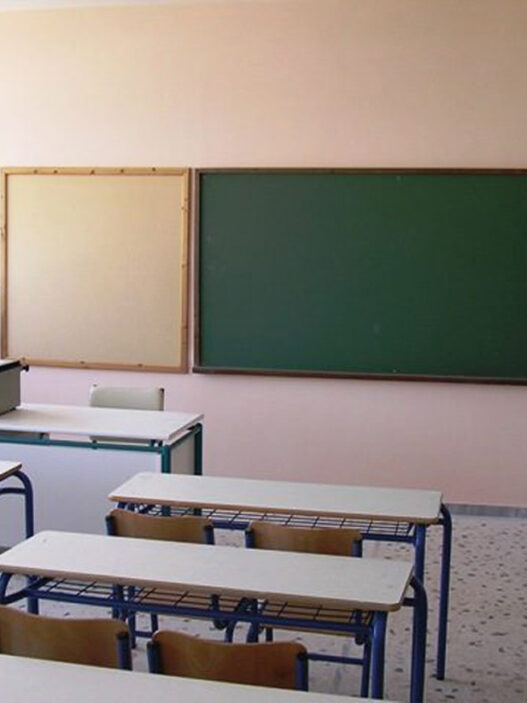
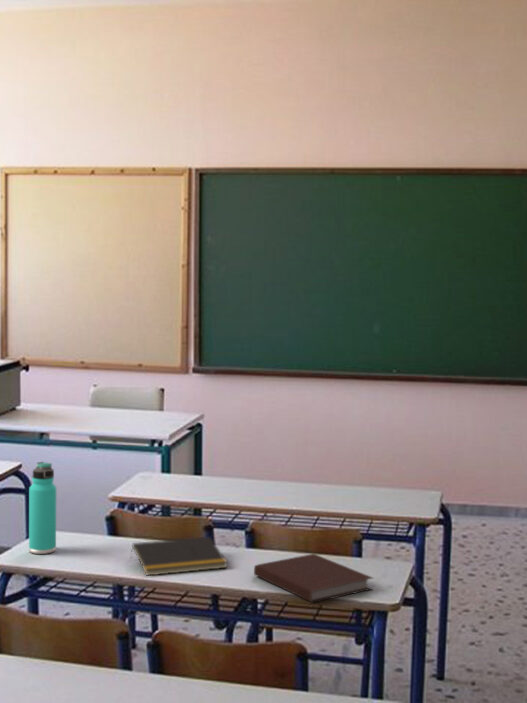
+ notebook [253,553,374,604]
+ notepad [129,536,229,577]
+ thermos bottle [28,461,57,555]
